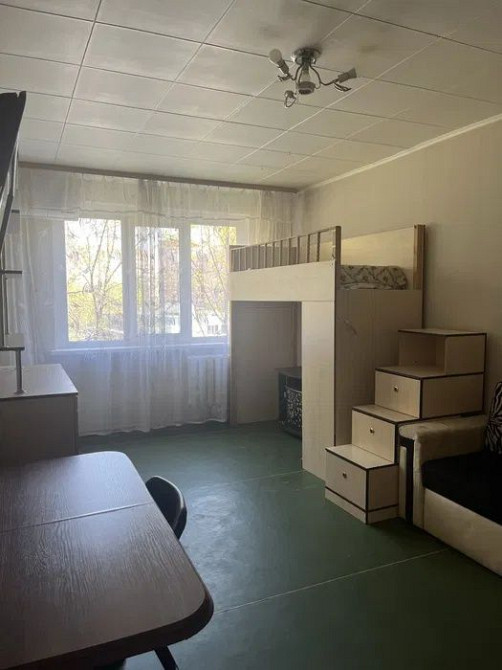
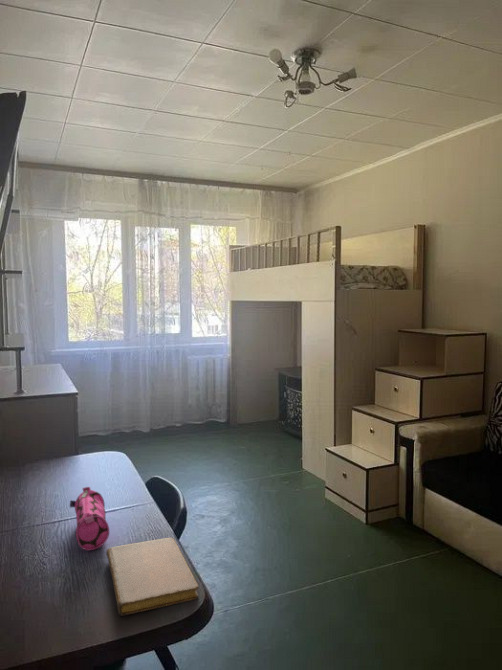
+ pencil case [69,486,110,551]
+ notebook [106,537,200,617]
